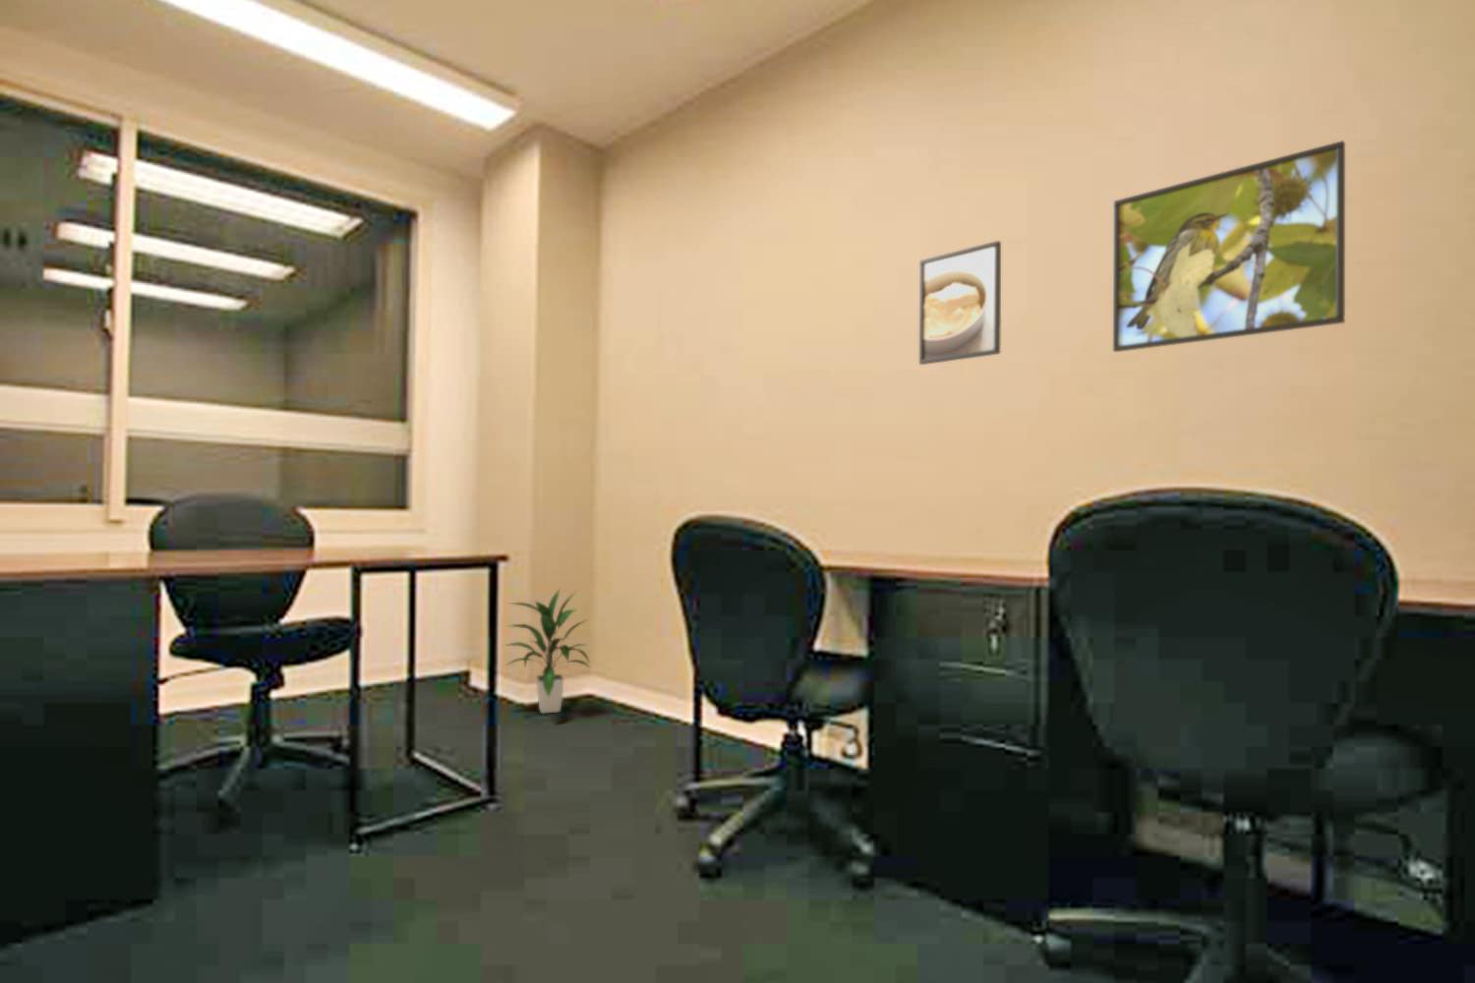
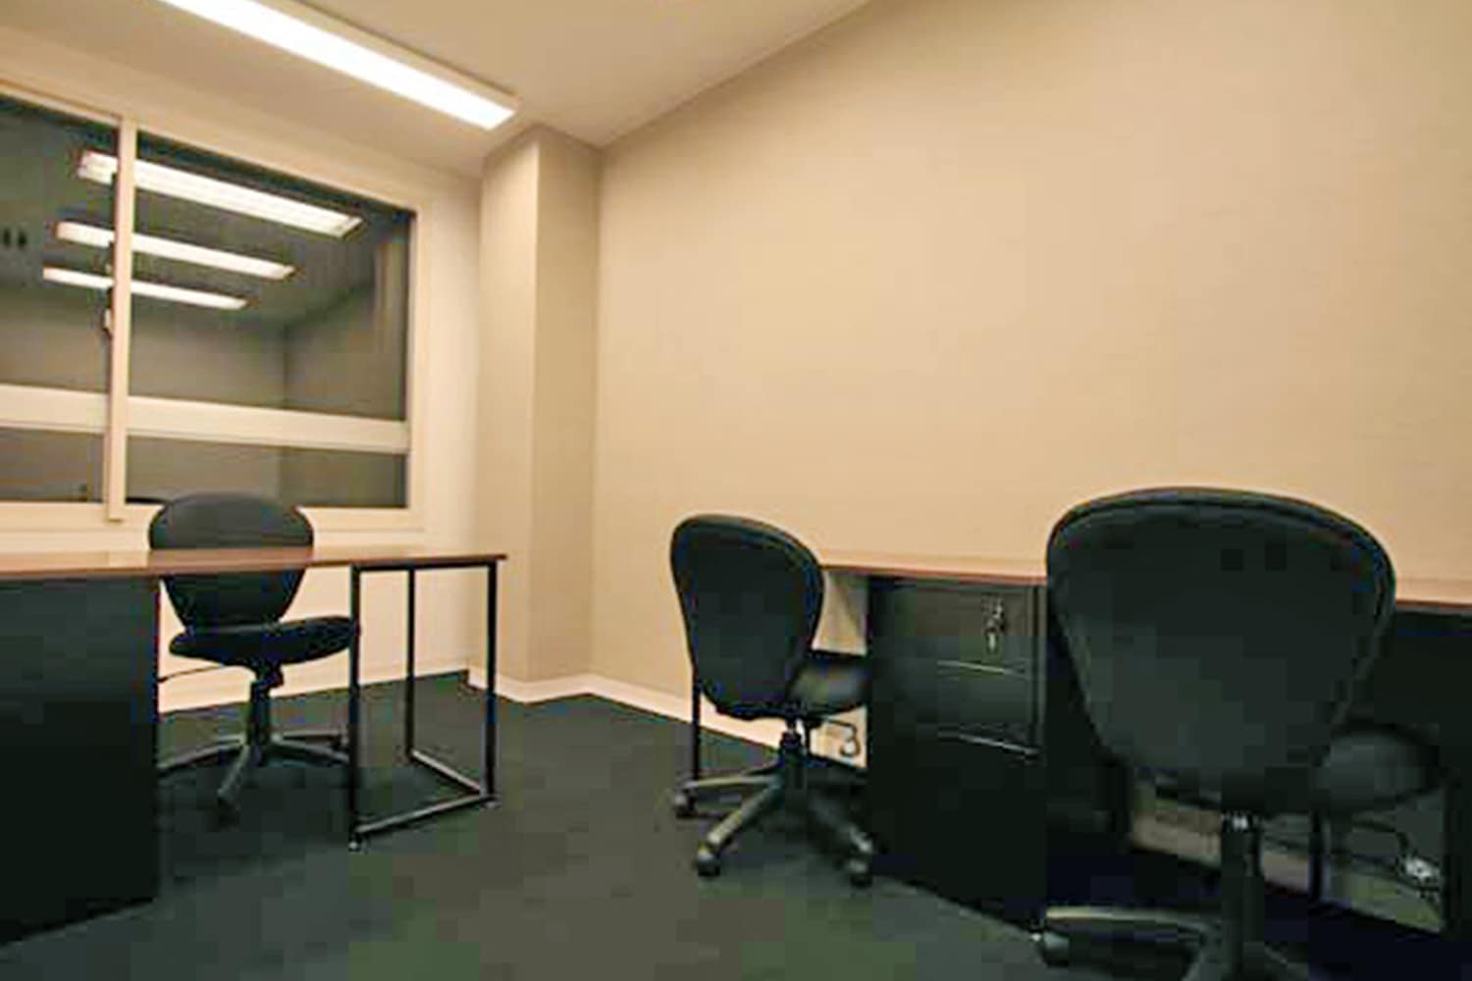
- indoor plant [503,586,593,714]
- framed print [1112,139,1347,353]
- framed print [919,240,1002,365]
